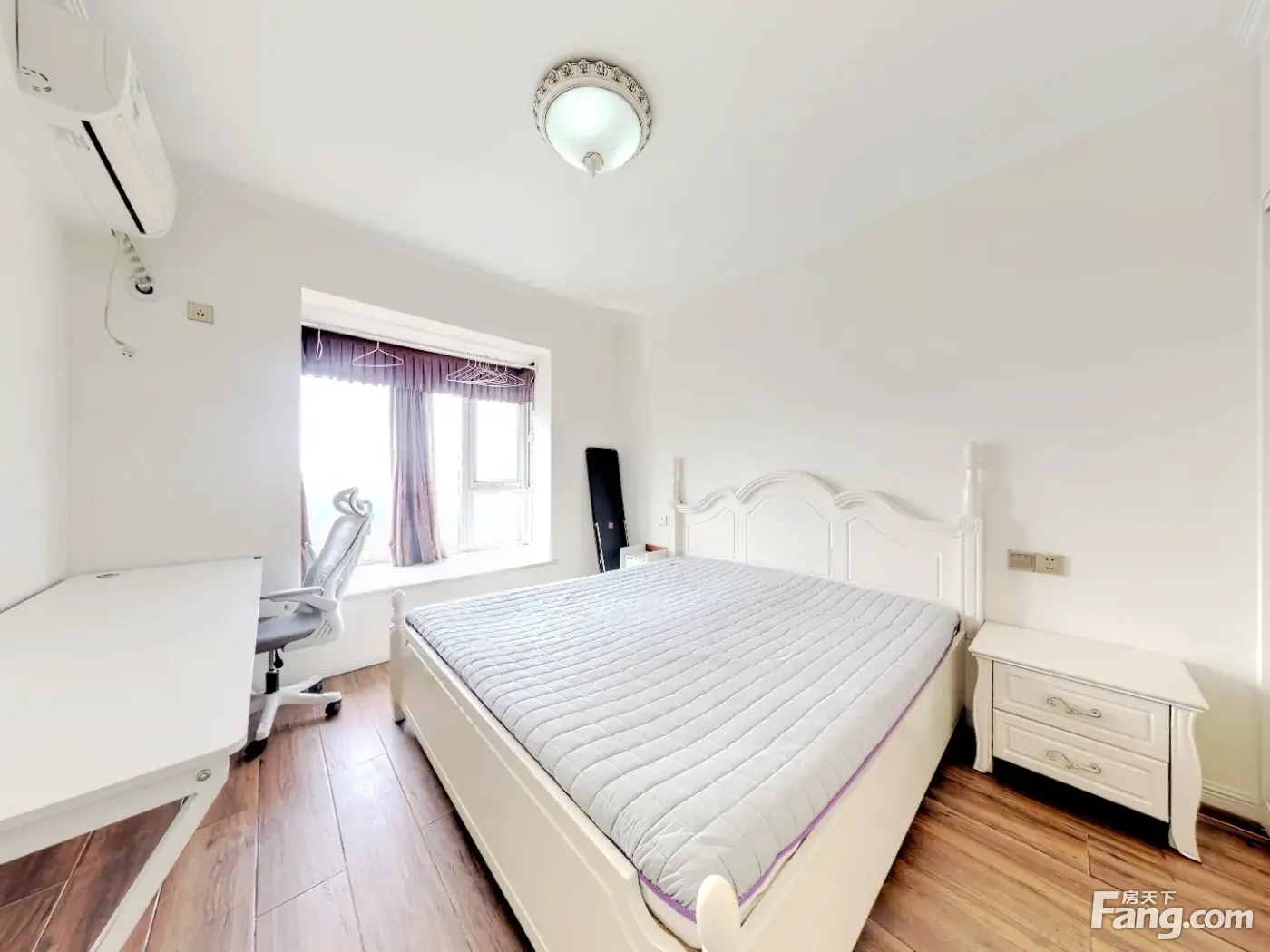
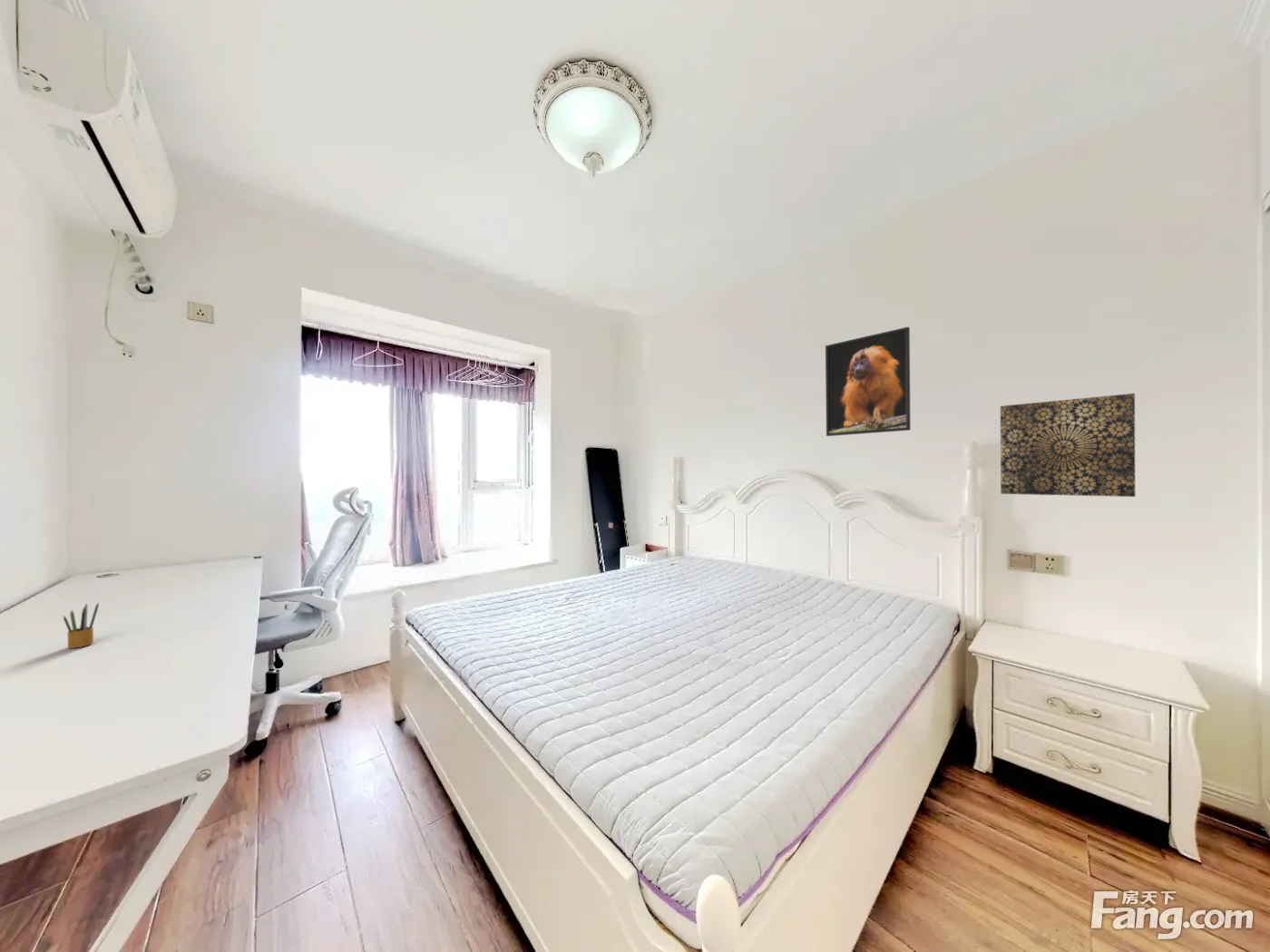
+ pencil box [63,602,100,649]
+ wall art [1000,393,1136,498]
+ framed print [825,326,912,437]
